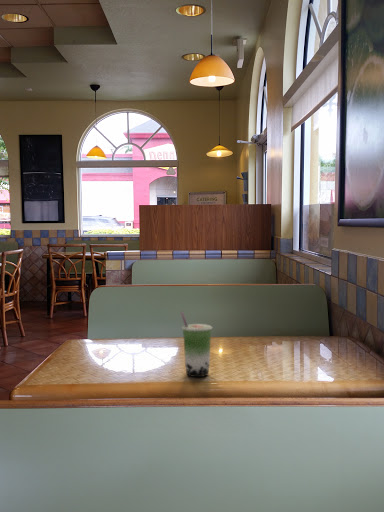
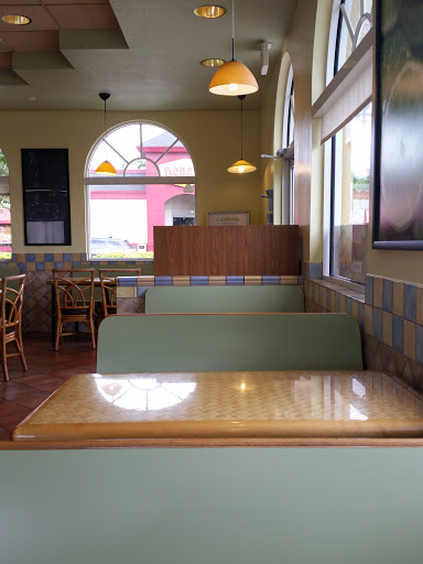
- beverage cup [179,311,213,378]
